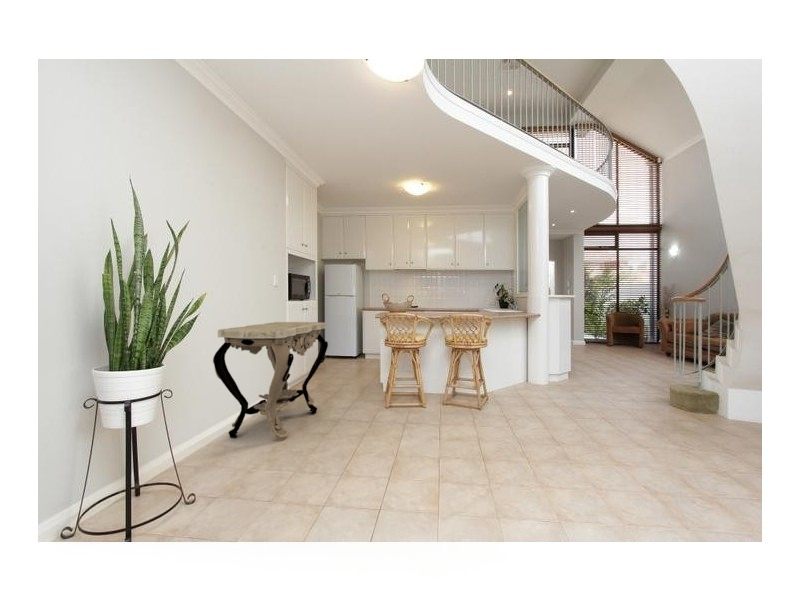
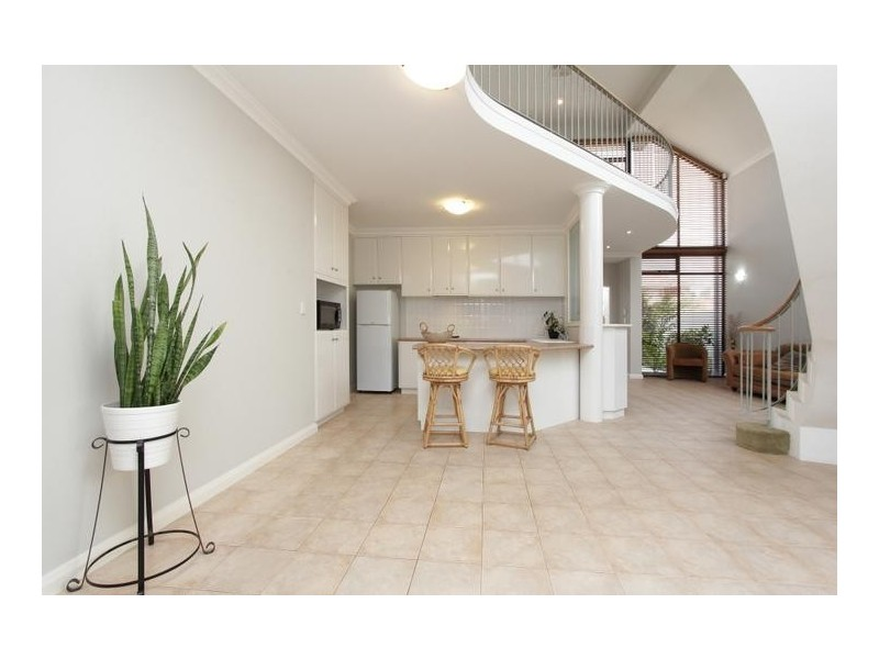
- console table [212,321,329,442]
